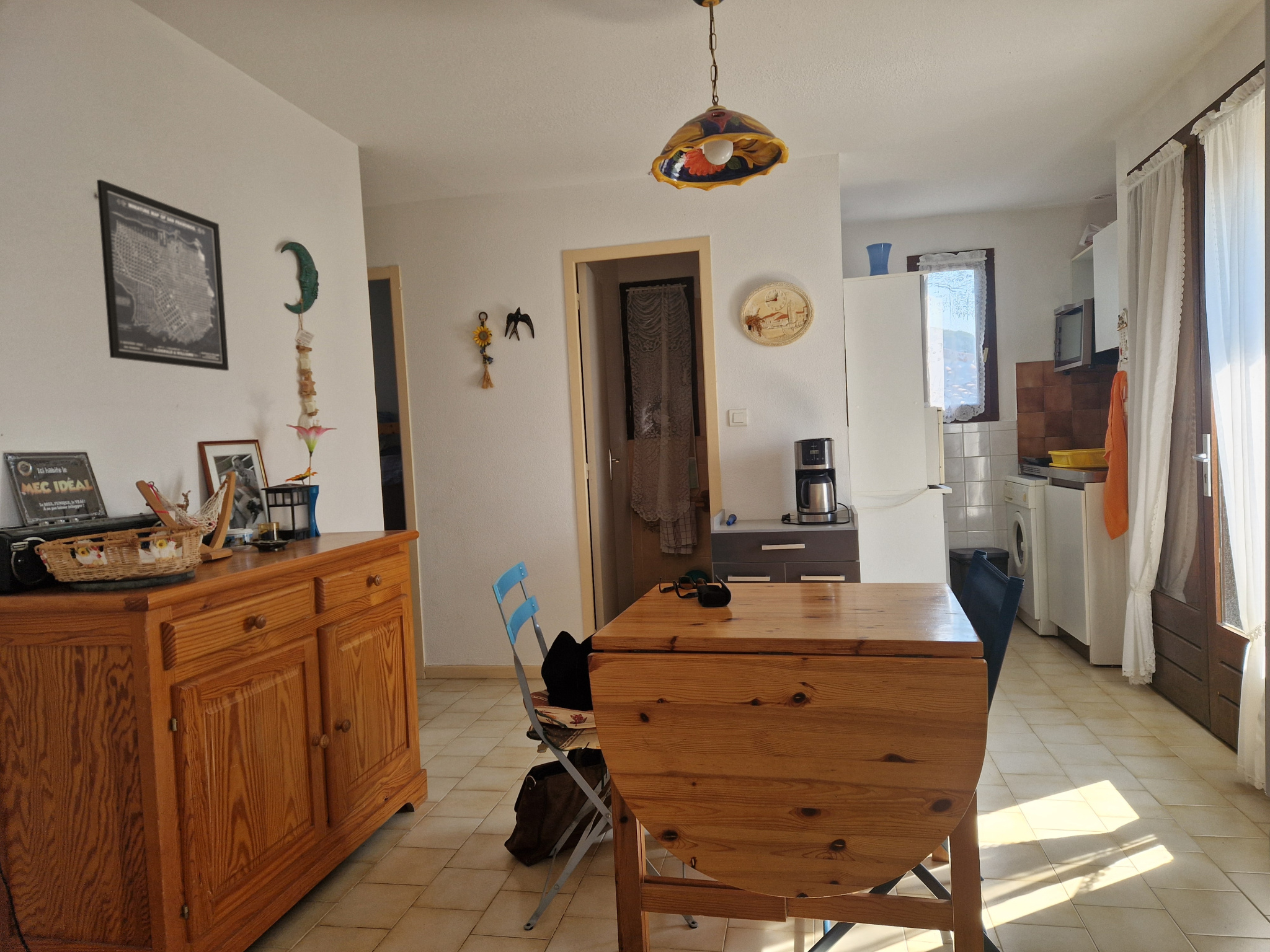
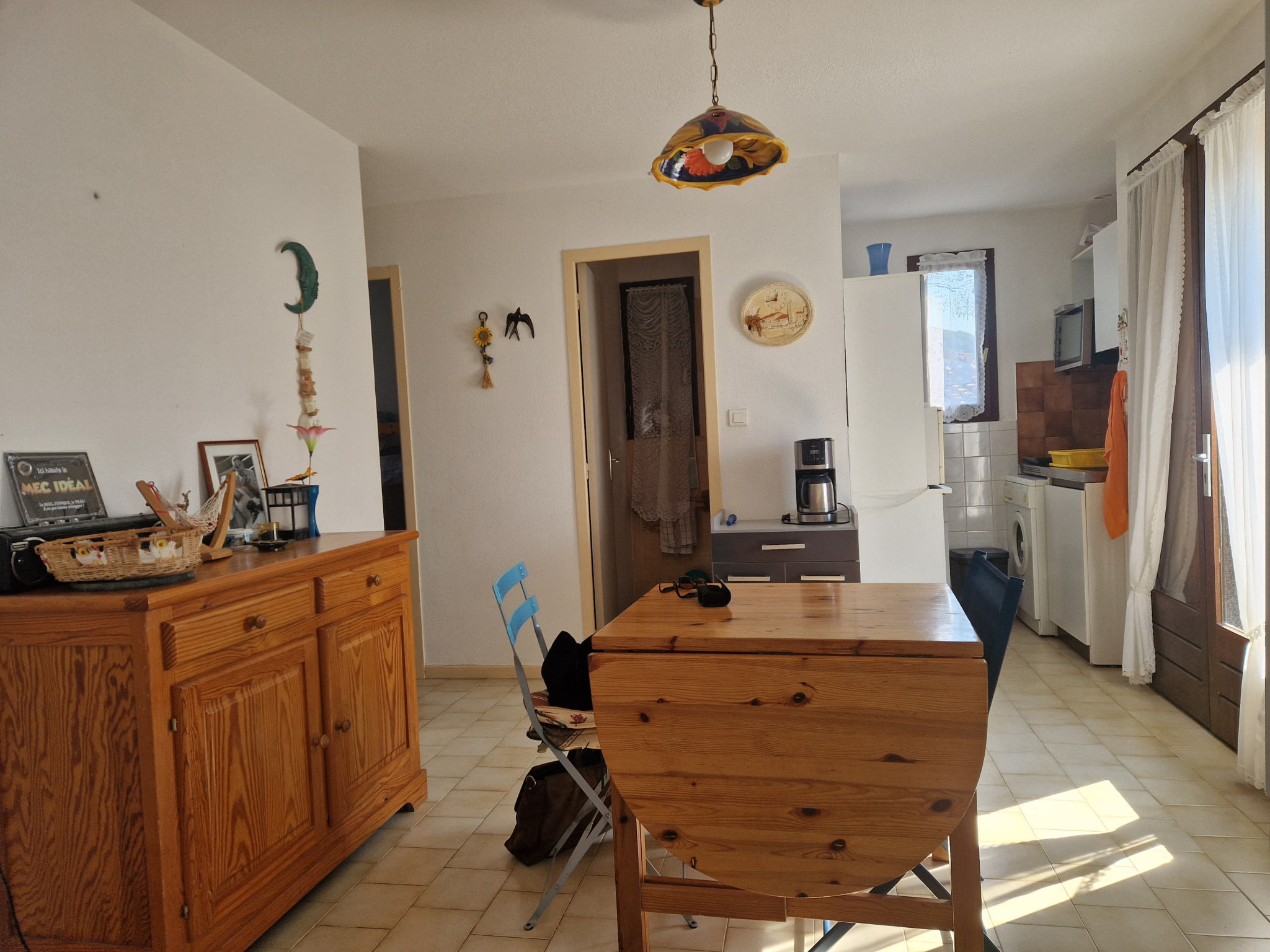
- wall art [96,179,229,371]
